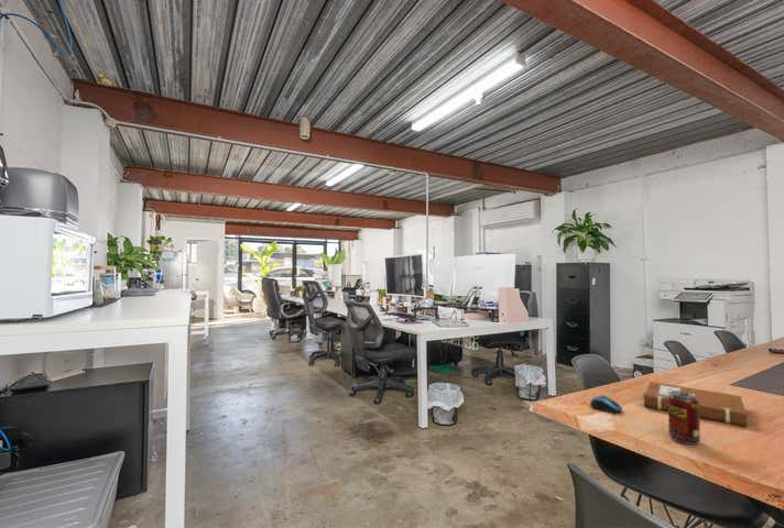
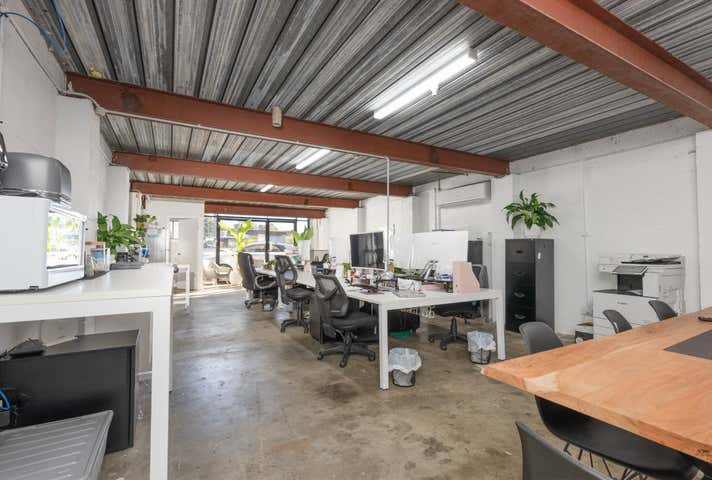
- notebook [640,381,748,428]
- beverage can [667,391,701,446]
- computer mouse [589,394,623,415]
